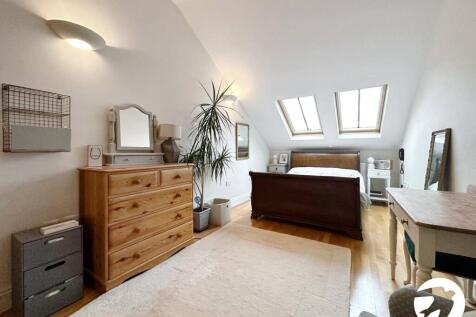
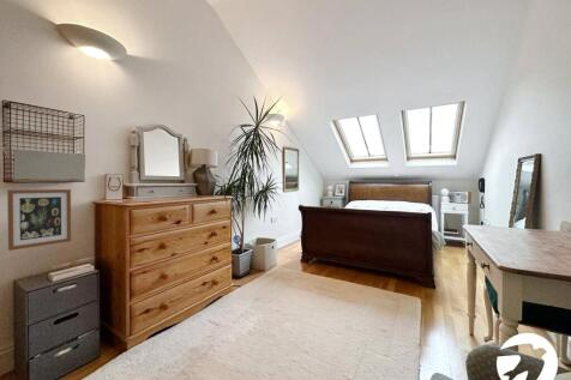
+ wall art [6,188,72,252]
